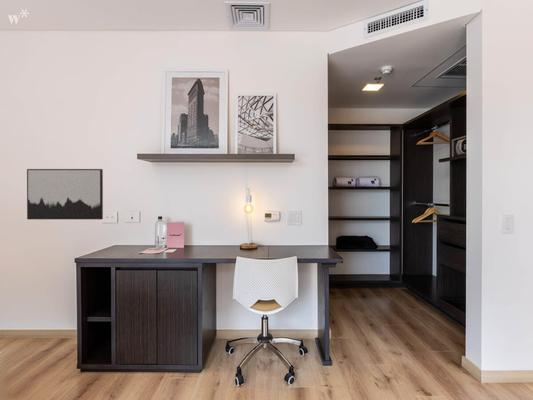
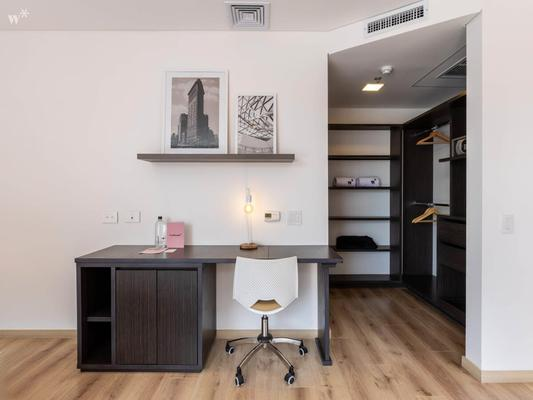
- wall art [26,168,104,220]
